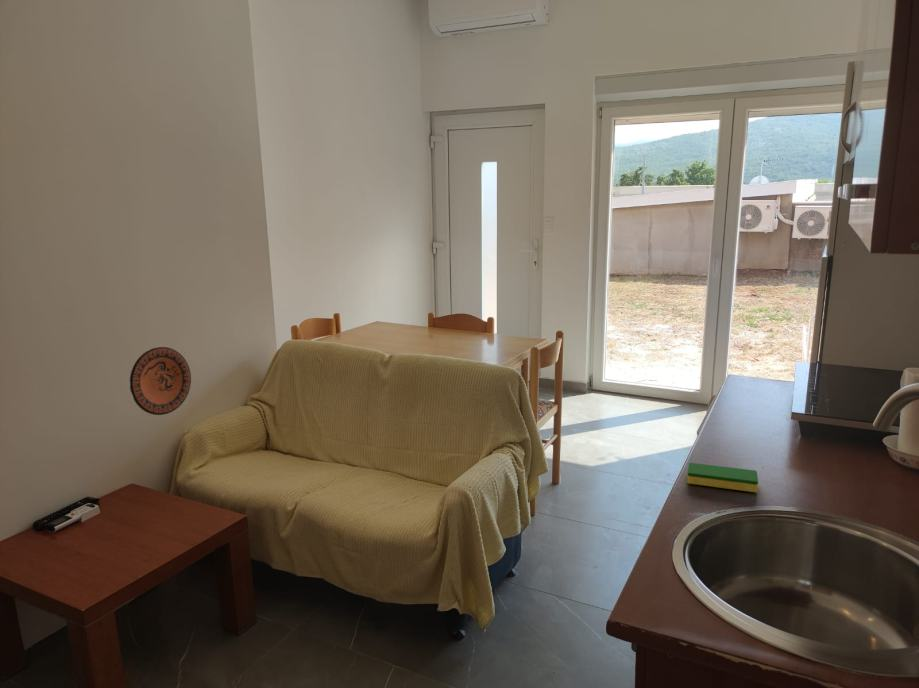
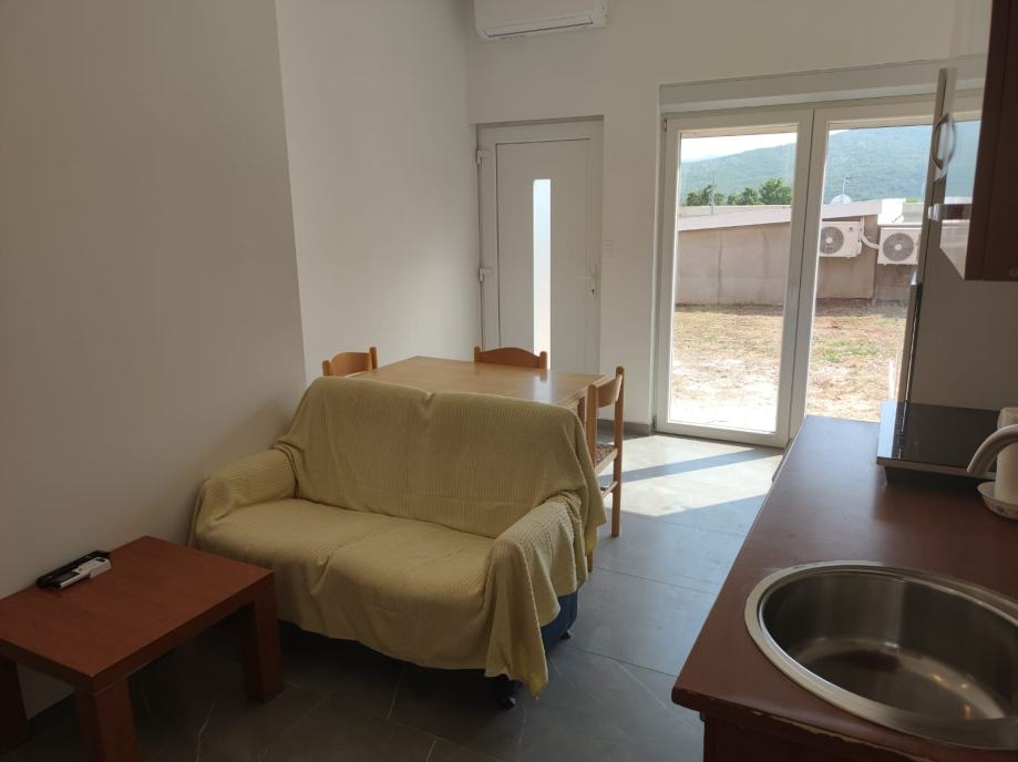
- decorative plate [129,346,192,416]
- dish sponge [686,462,759,493]
